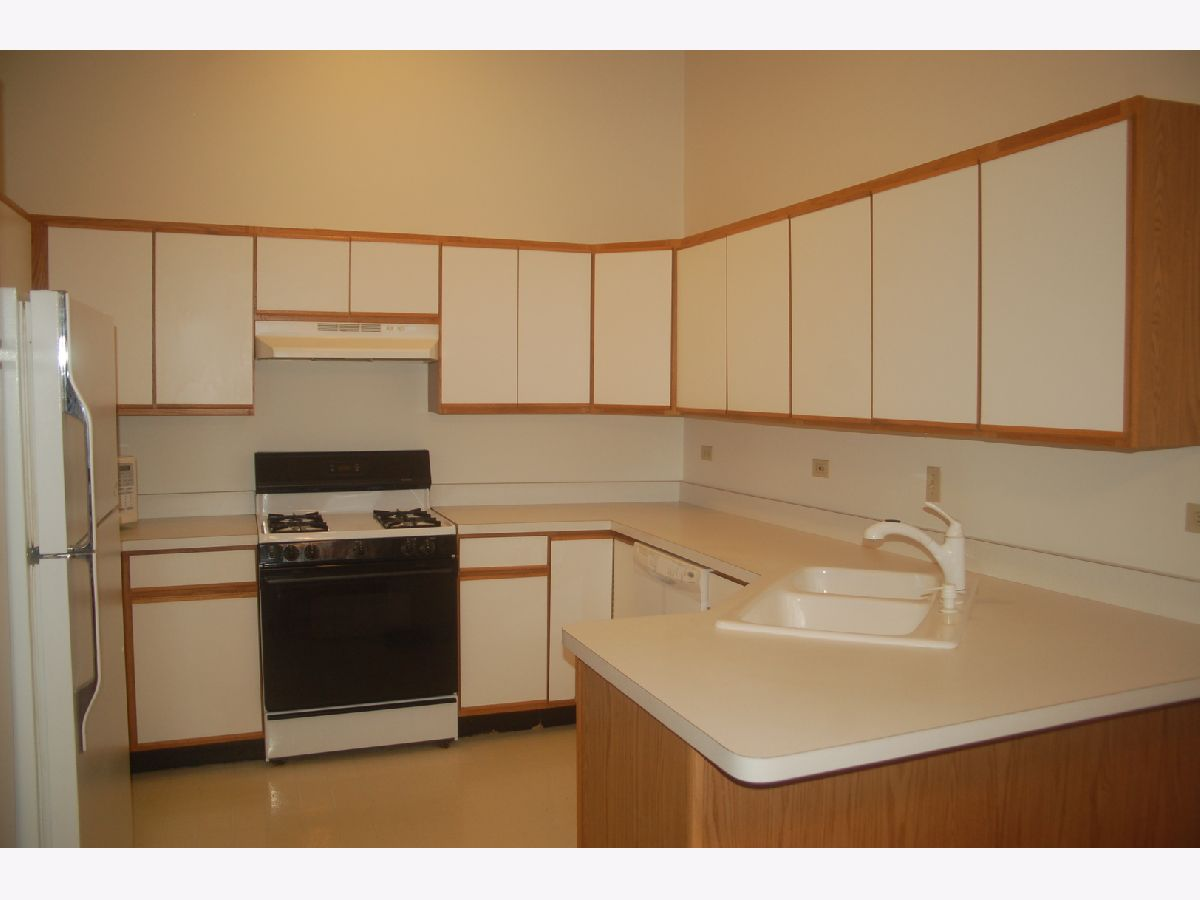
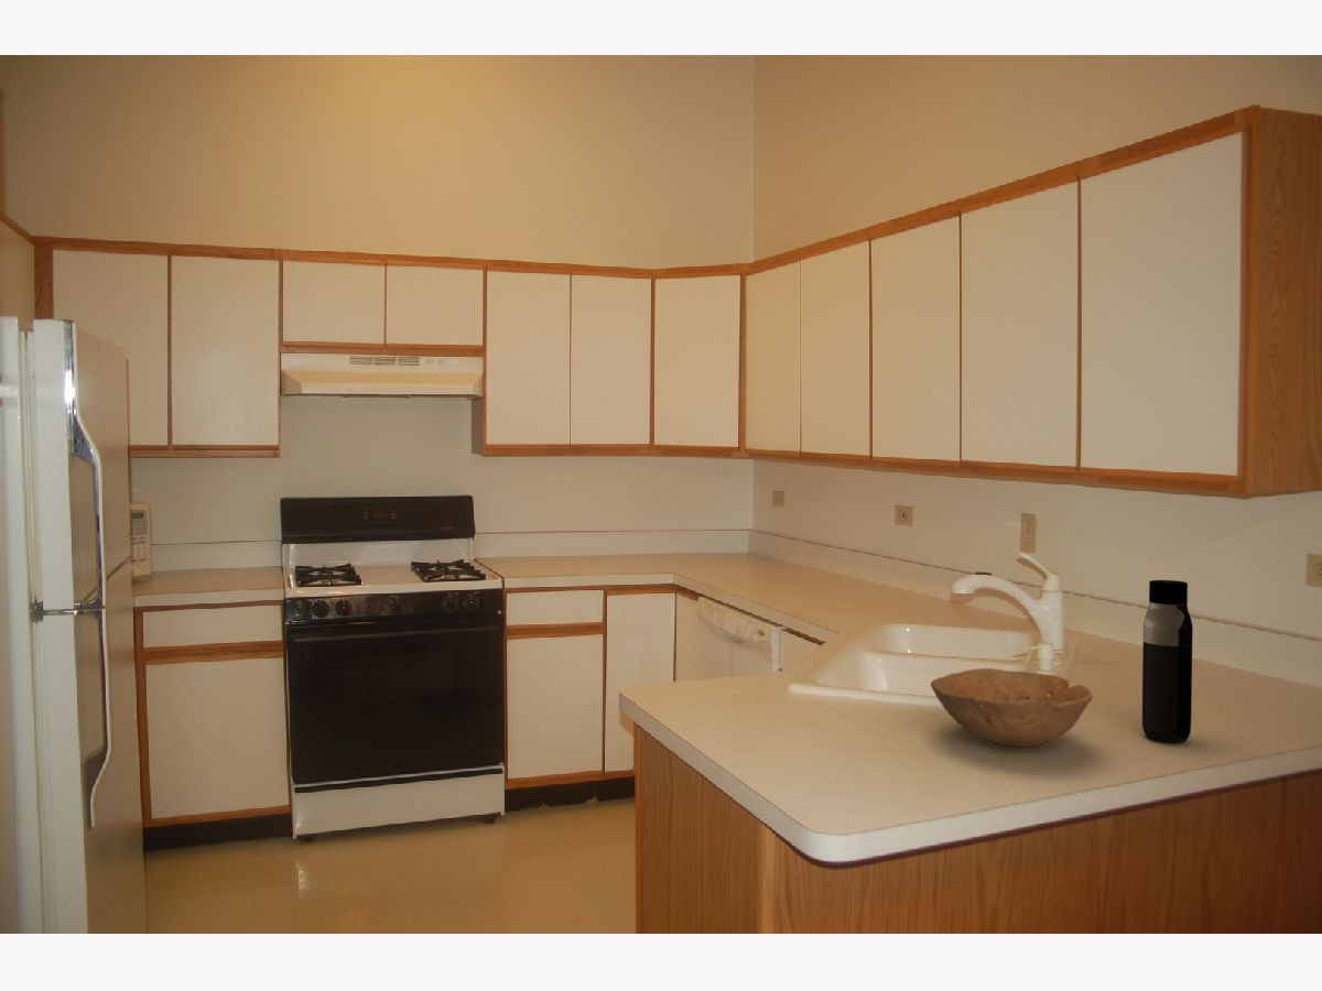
+ water bottle [1141,579,1194,744]
+ bowl [930,667,1094,748]
